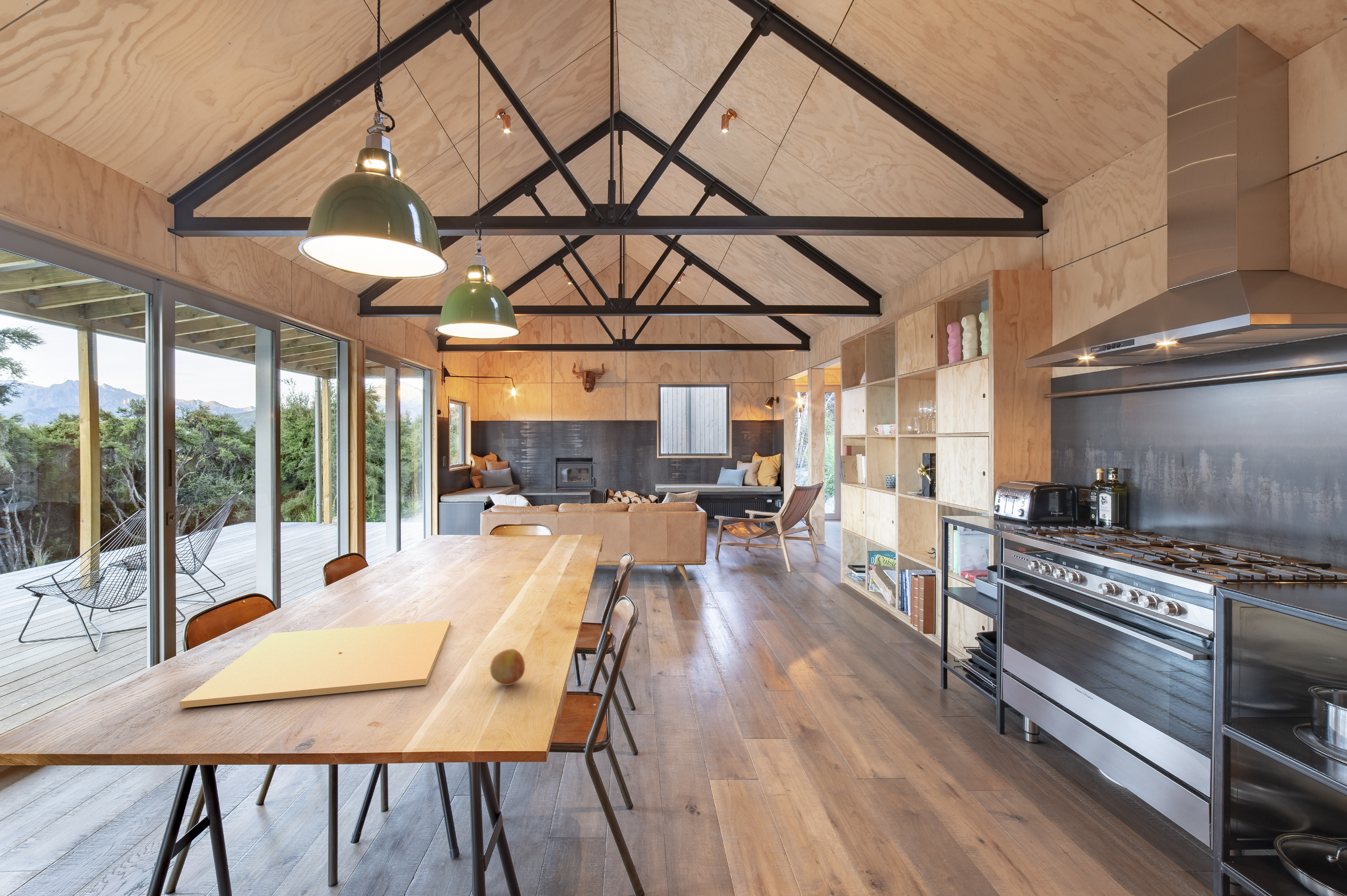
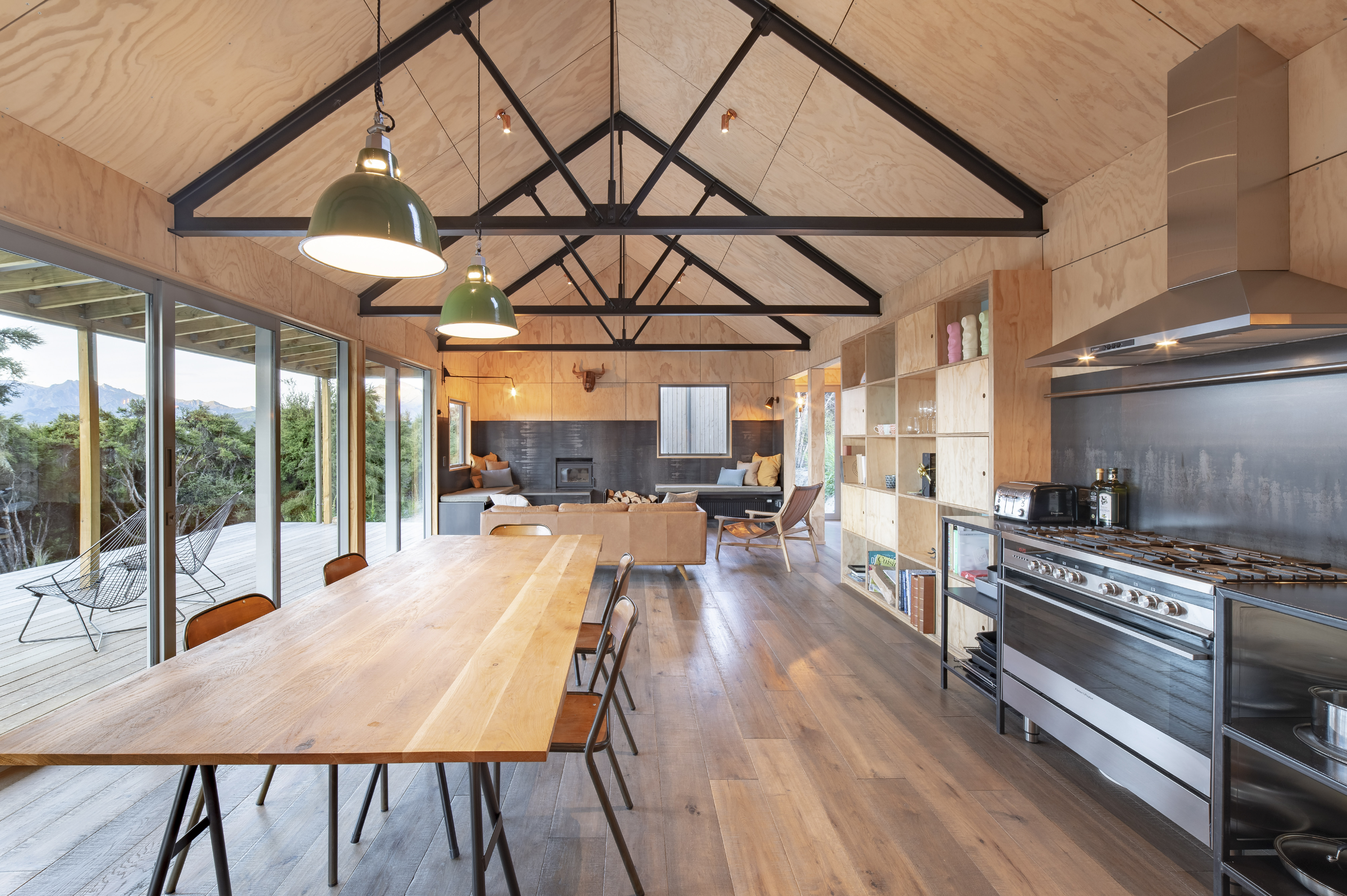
- fruit [490,648,525,686]
- cutting board [180,620,451,709]
